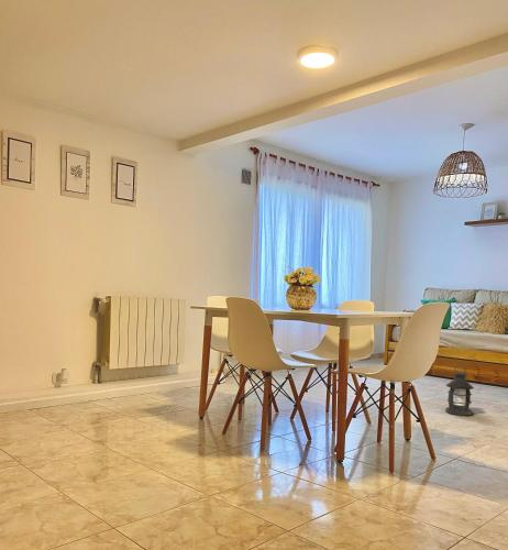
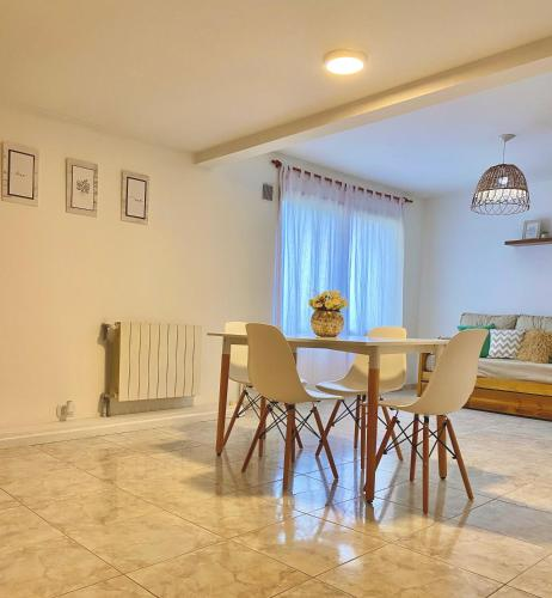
- lantern [444,365,475,417]
